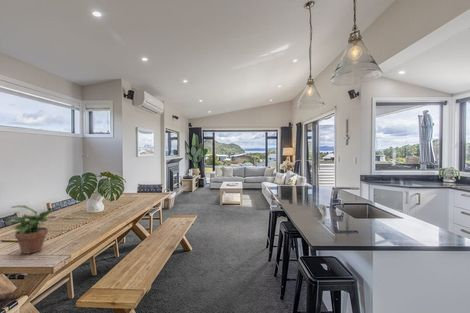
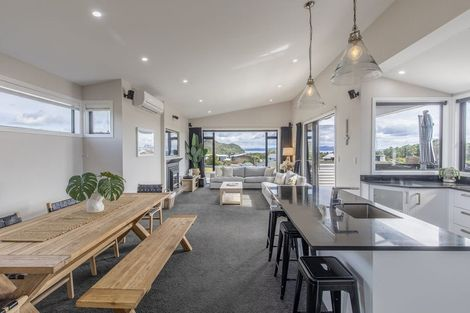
- potted plant [4,204,64,255]
